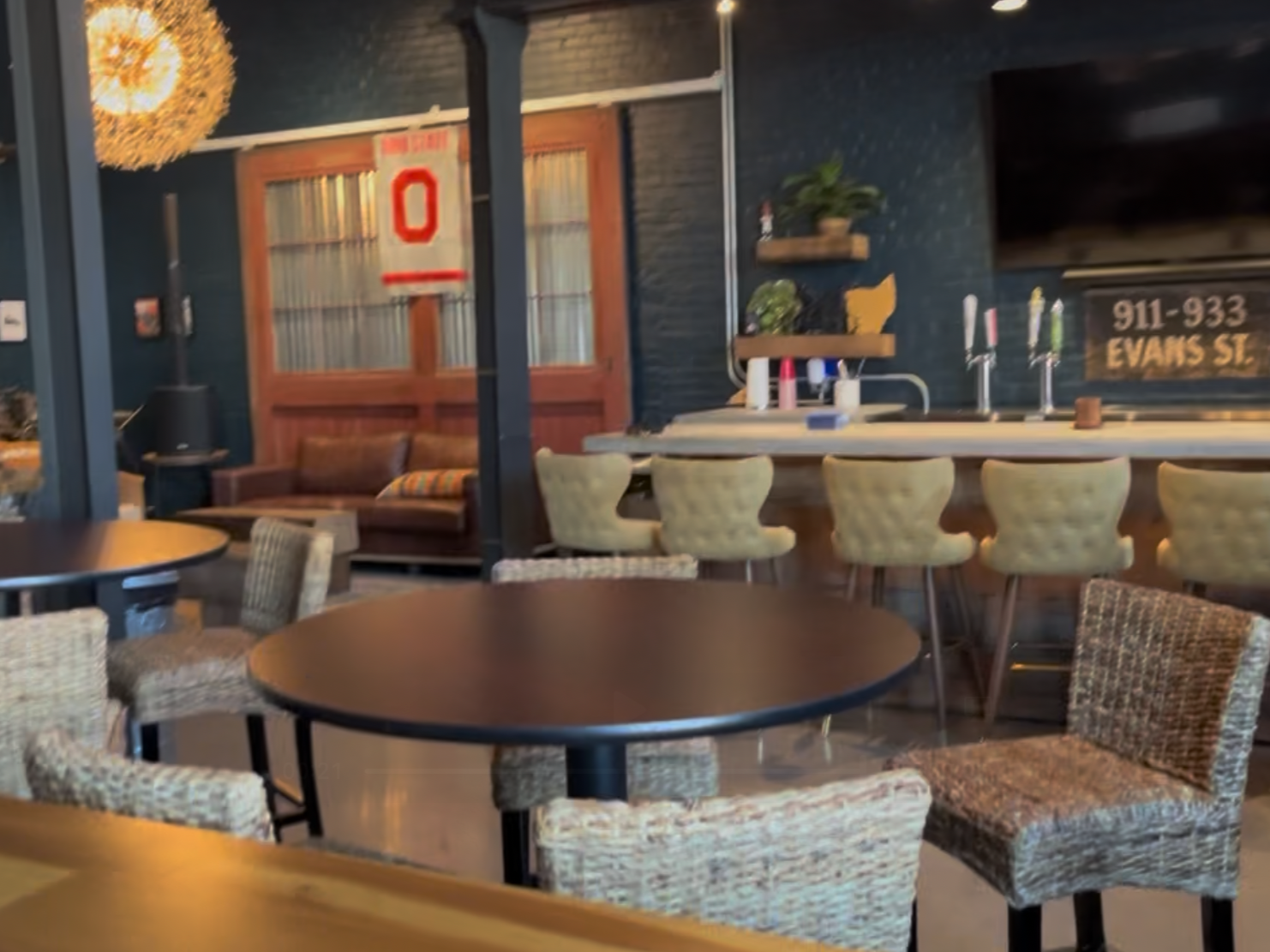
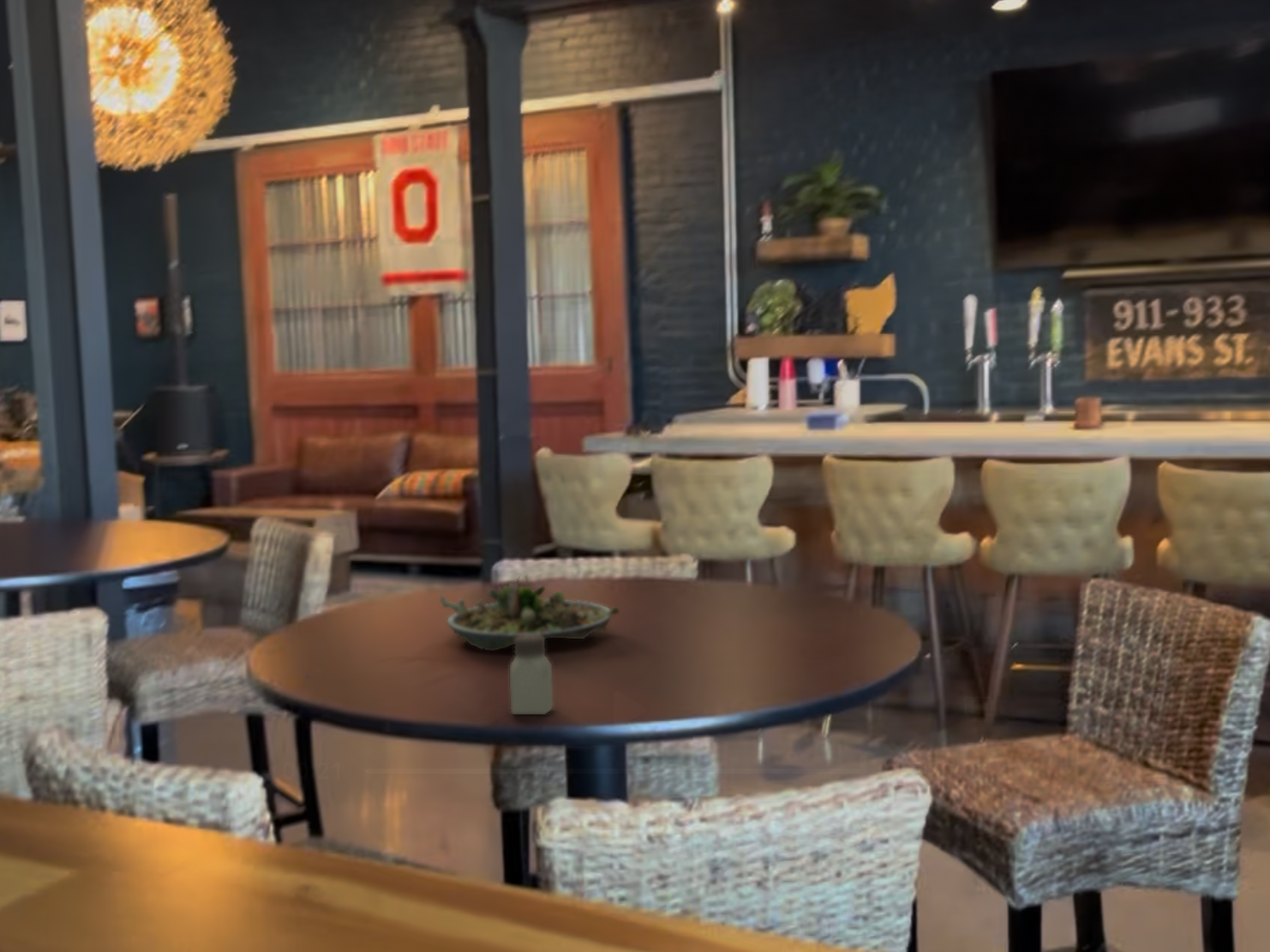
+ saltshaker [509,635,554,715]
+ succulent planter [440,573,620,652]
